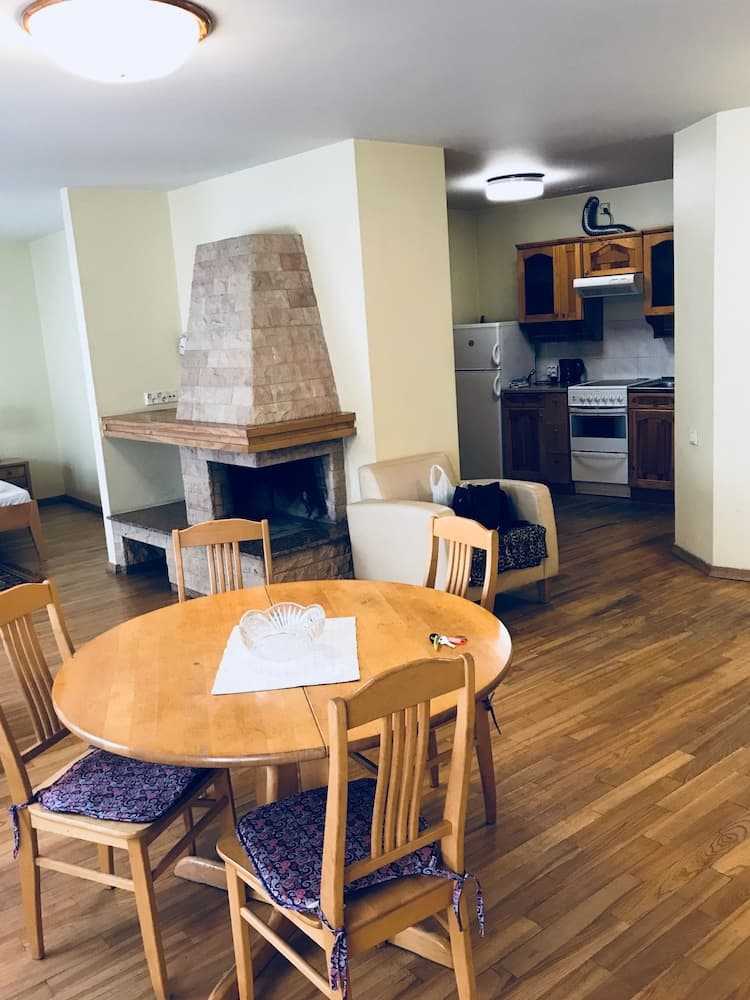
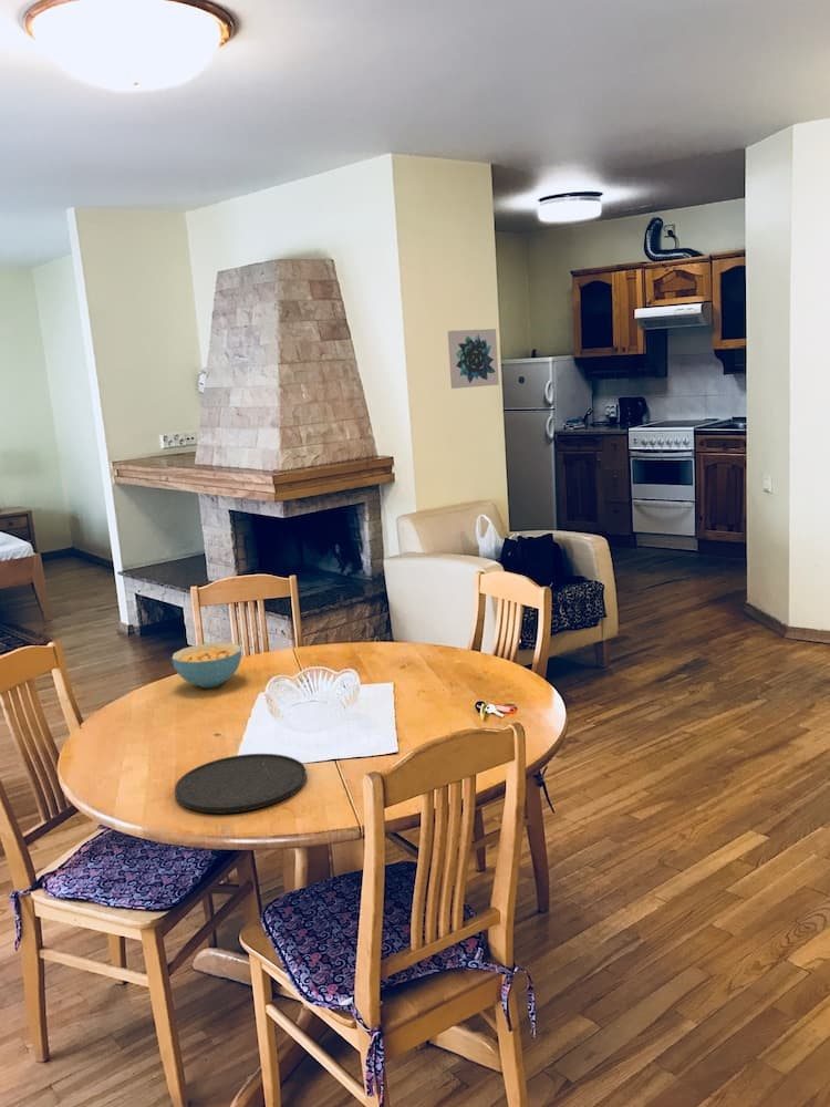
+ plate [174,753,308,815]
+ cereal bowl [170,642,242,689]
+ wall art [447,328,500,390]
